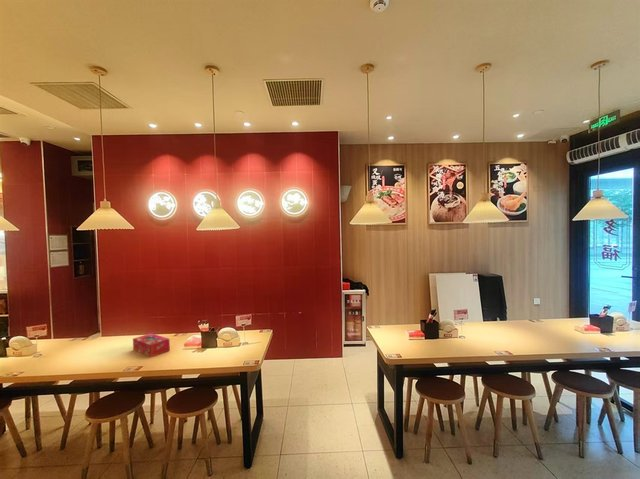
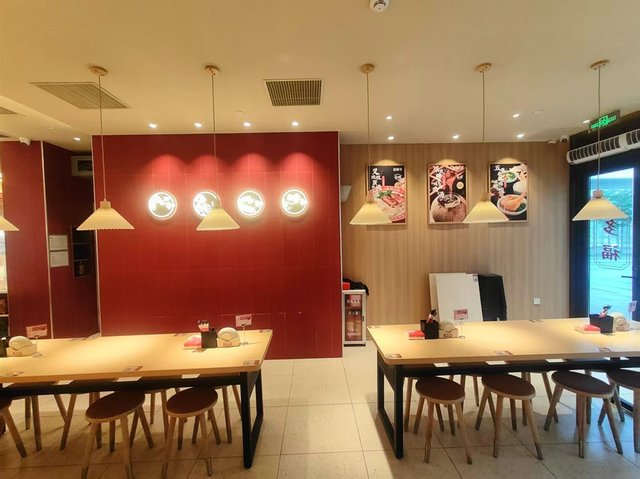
- tissue box [132,332,171,358]
